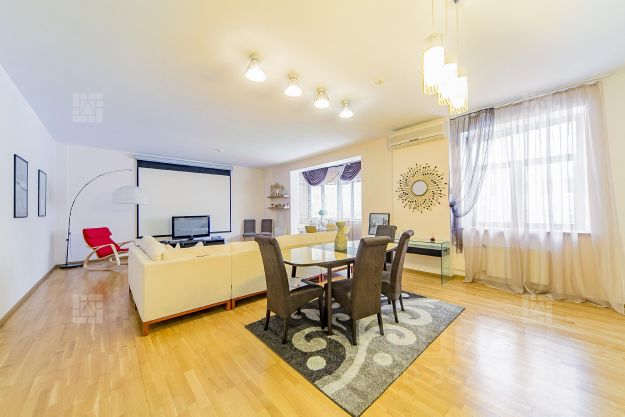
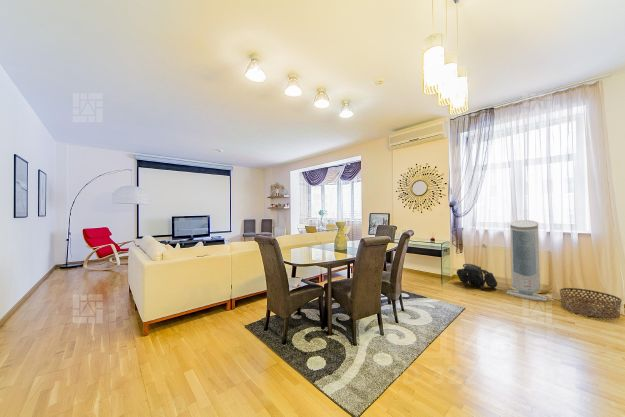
+ basket [558,287,623,320]
+ backpack [456,263,498,291]
+ air purifier [505,219,549,302]
